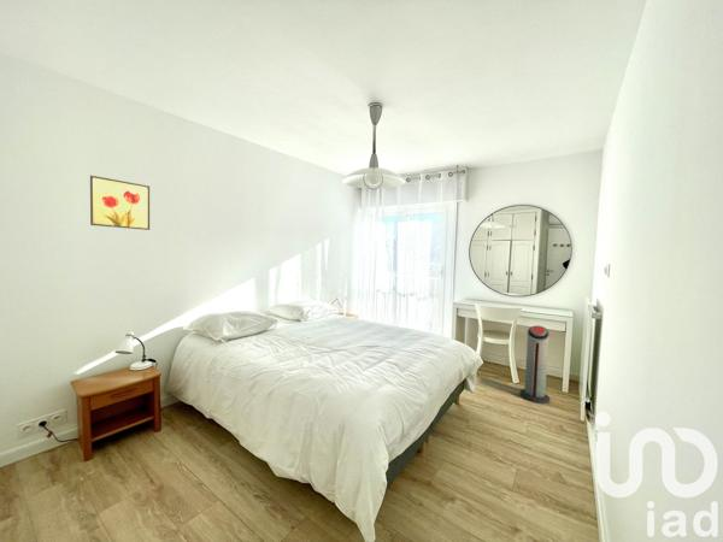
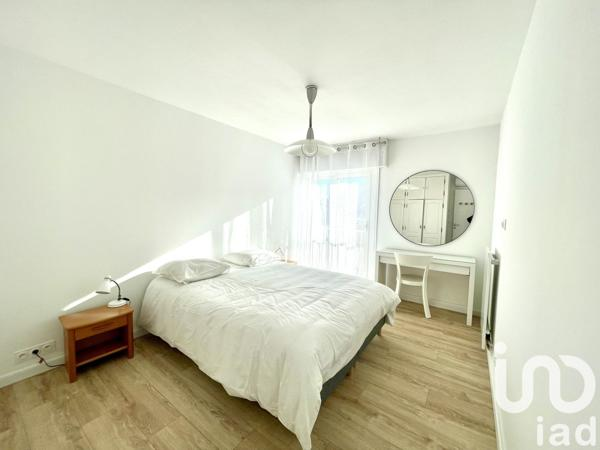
- wall art [89,175,151,231]
- air purifier [518,324,551,405]
